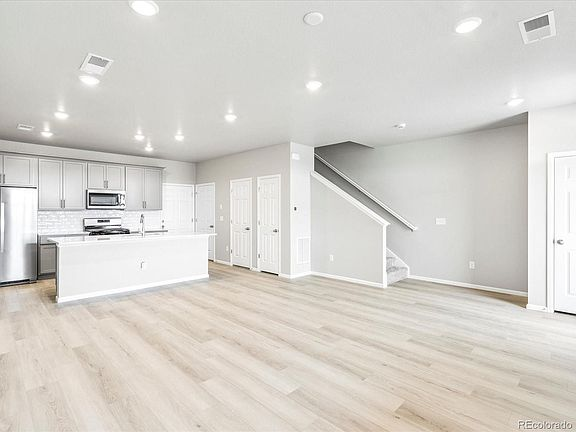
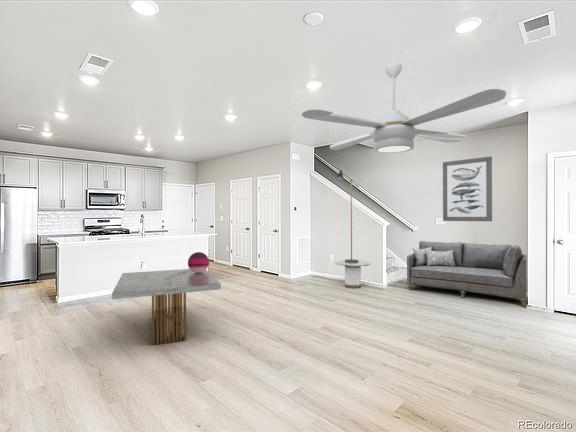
+ lamp [335,169,360,262]
+ sofa [406,240,528,306]
+ decorative sphere [187,251,210,273]
+ coffee table [111,268,222,346]
+ side table [334,259,371,289]
+ ceiling fan [301,62,507,154]
+ wall art [442,155,493,222]
